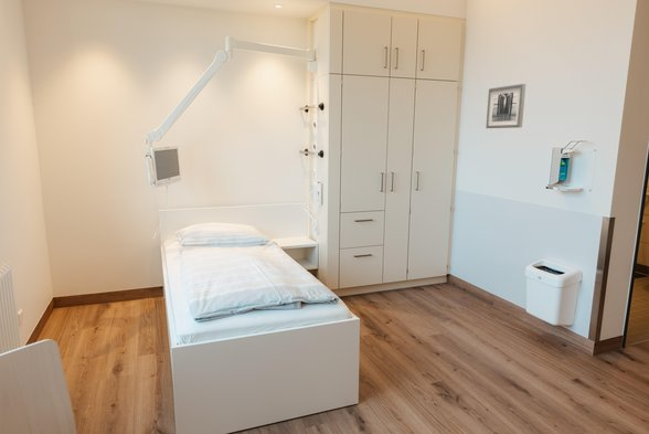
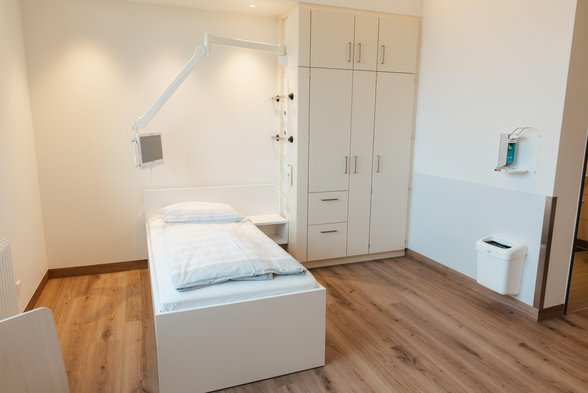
- wall art [485,83,526,129]
